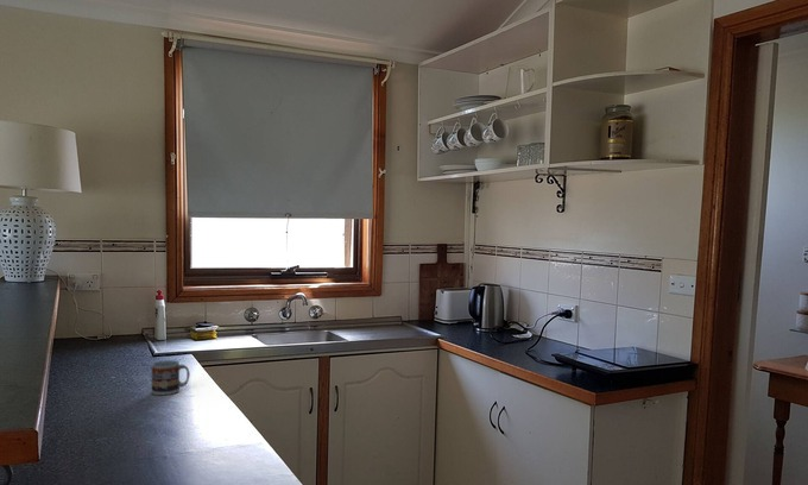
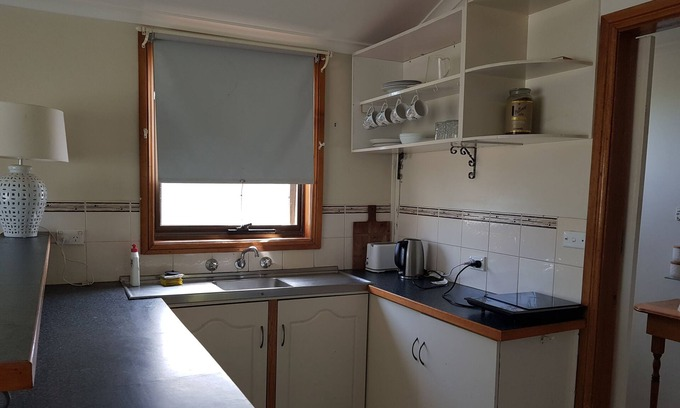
- cup [150,359,191,396]
